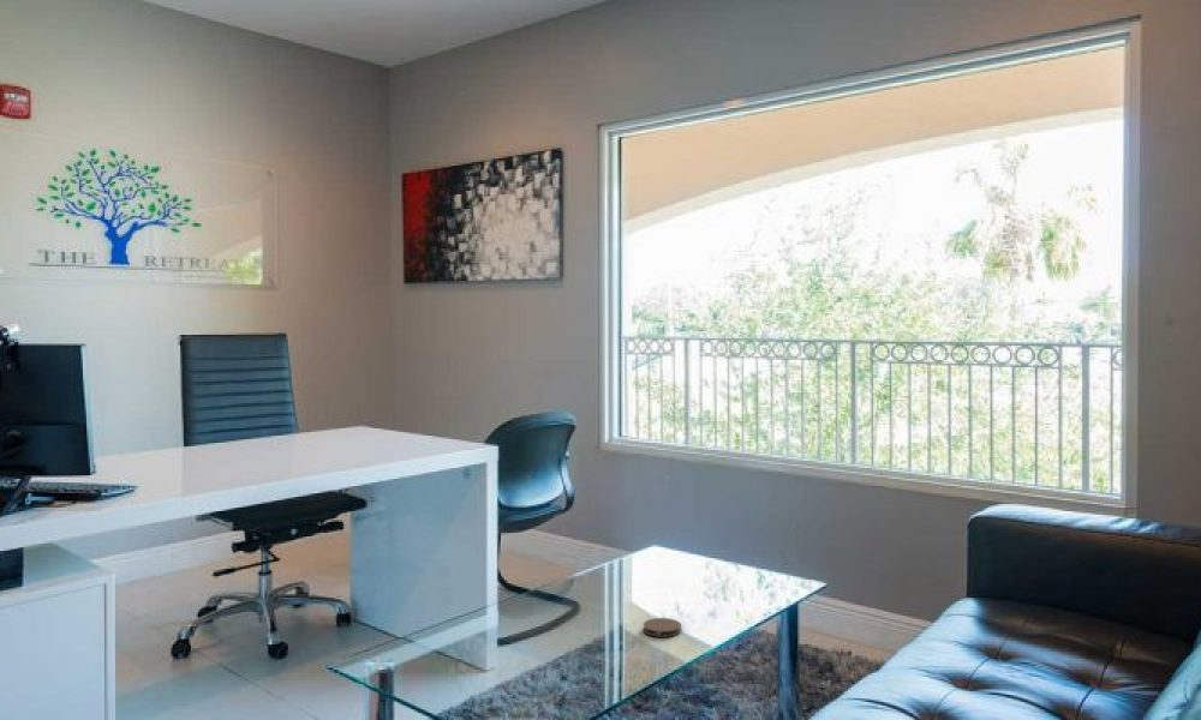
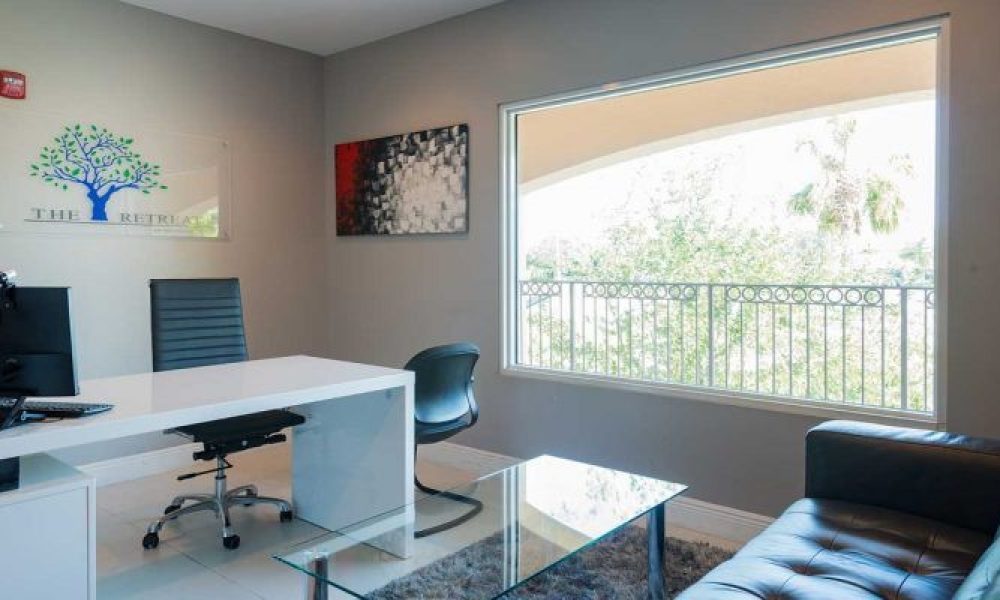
- coaster [643,617,682,638]
